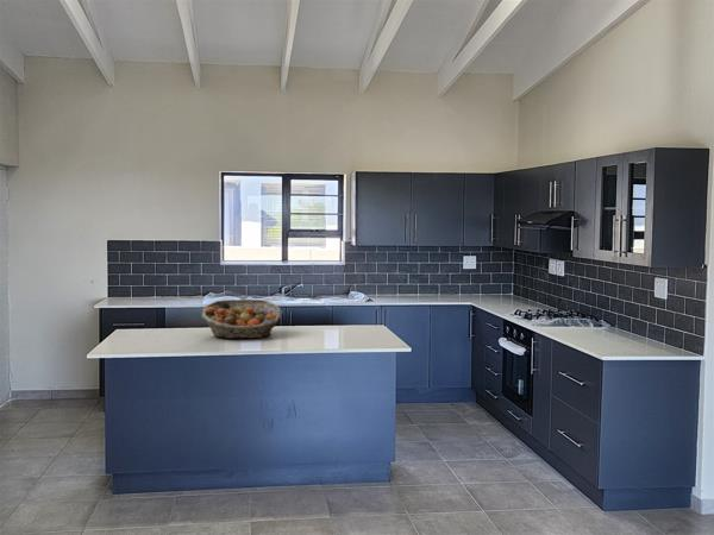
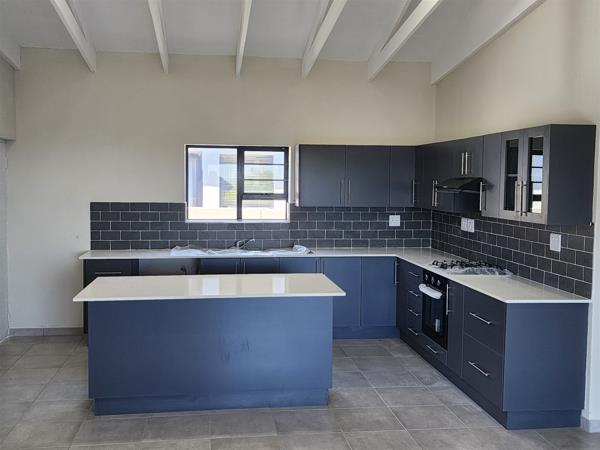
- fruit basket [201,298,283,340]
